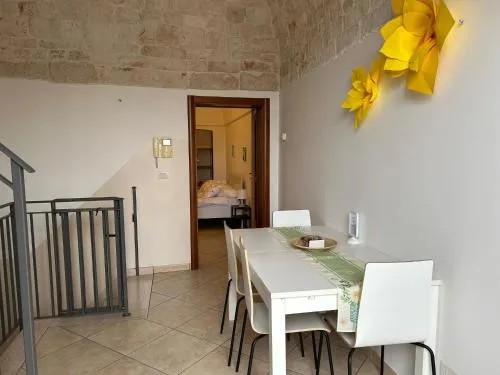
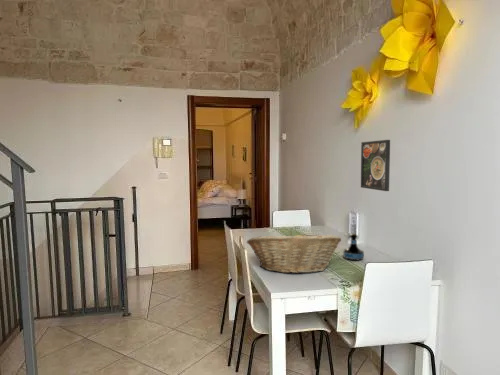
+ fruit basket [246,230,342,275]
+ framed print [360,139,391,192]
+ tequila bottle [342,233,365,262]
